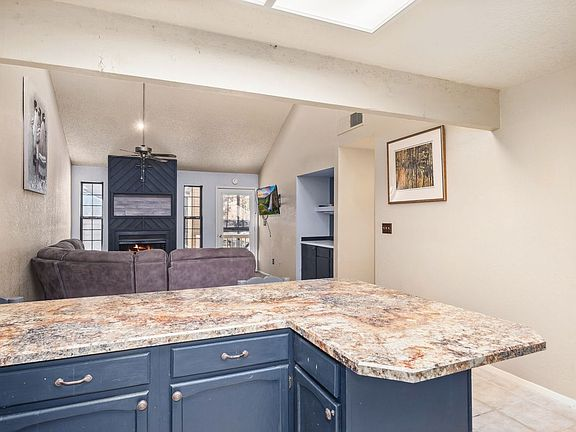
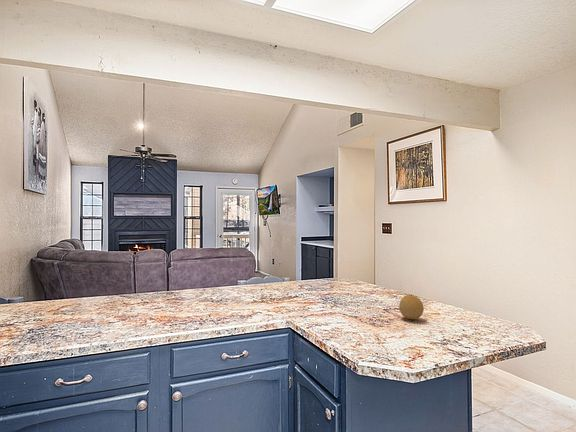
+ fruit [398,294,425,320]
